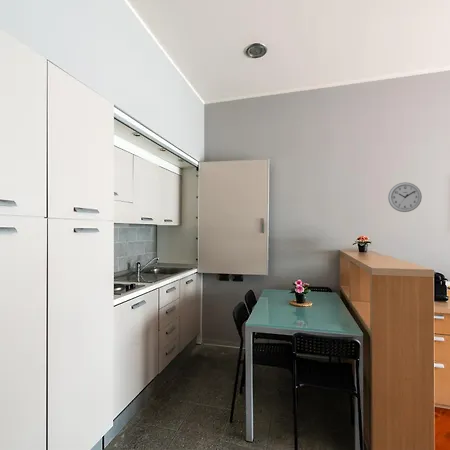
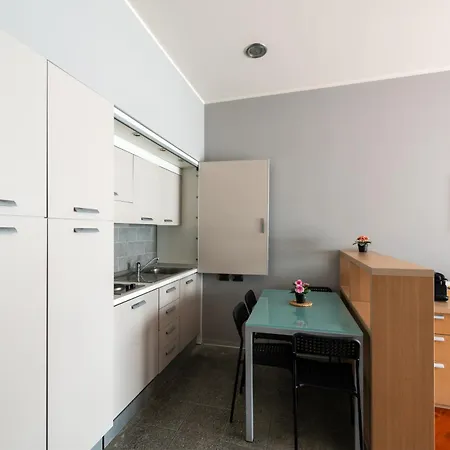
- wall clock [387,181,423,213]
